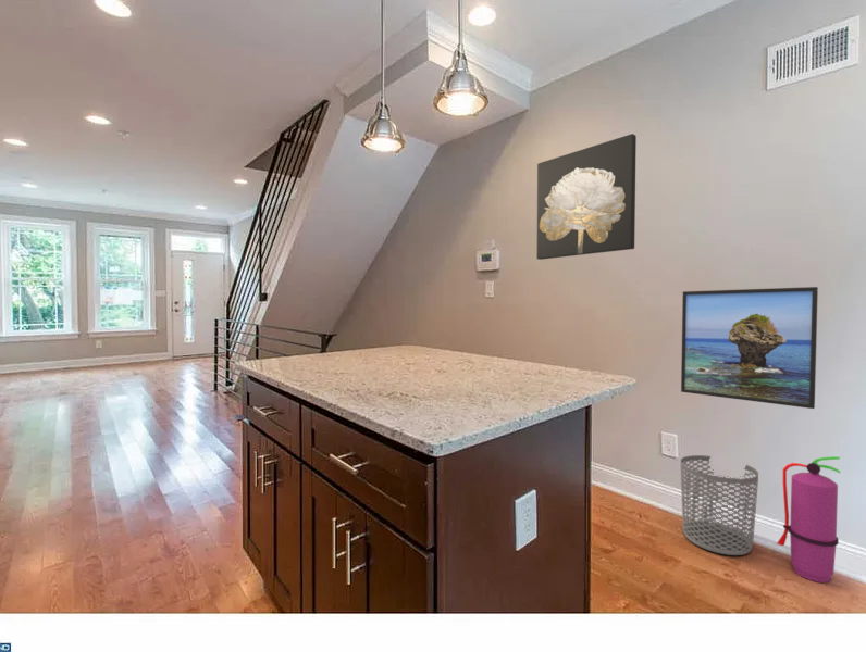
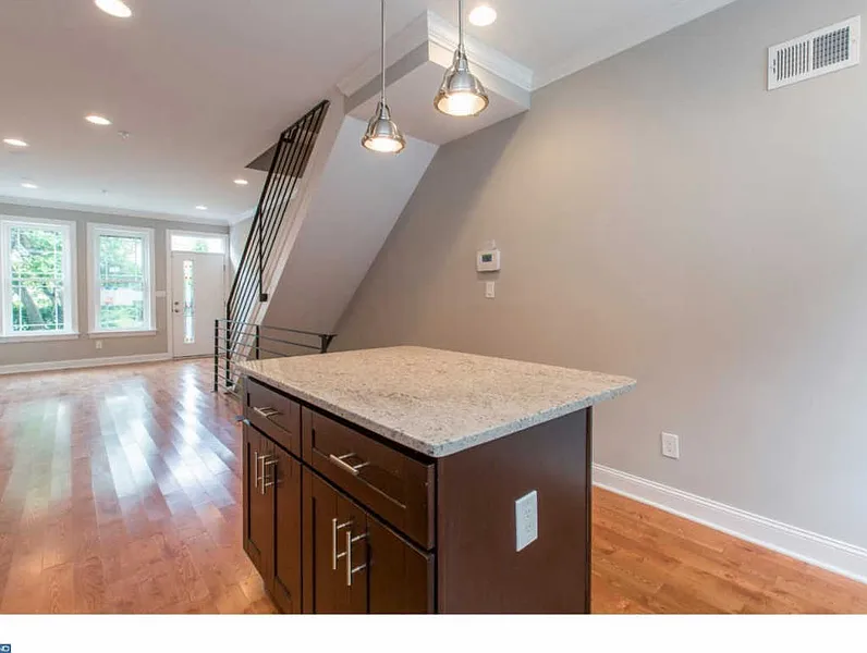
- waste bin [680,454,759,556]
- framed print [680,286,819,410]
- fire extinguisher [776,455,842,584]
- wall art [535,133,638,261]
